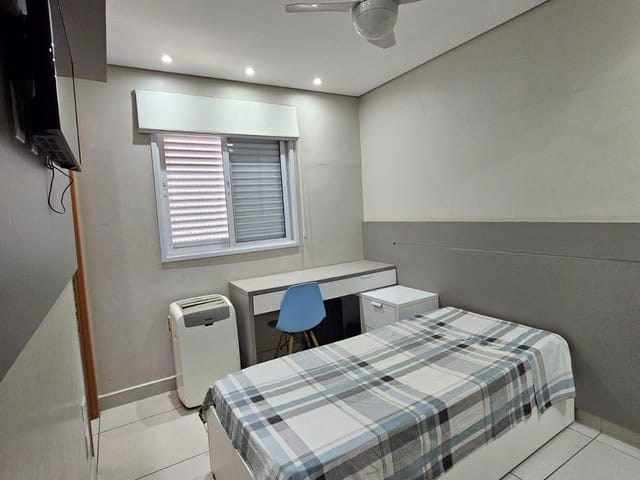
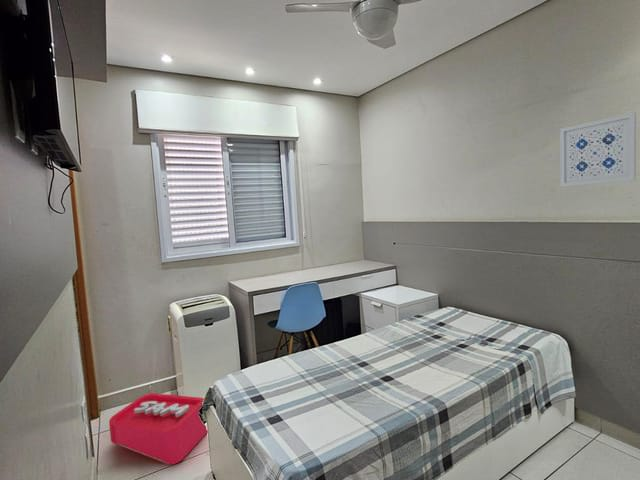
+ storage bin [108,383,208,465]
+ wall art [559,112,637,188]
